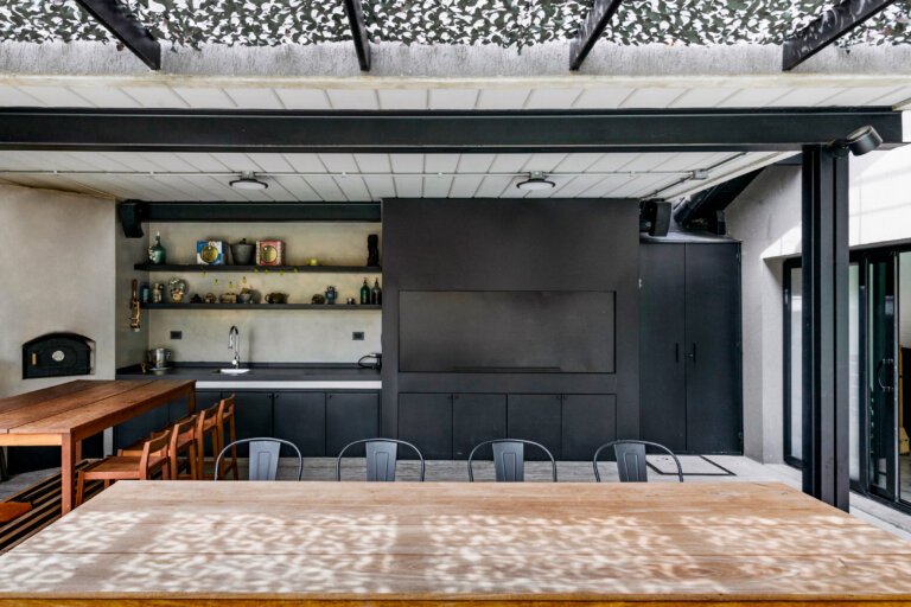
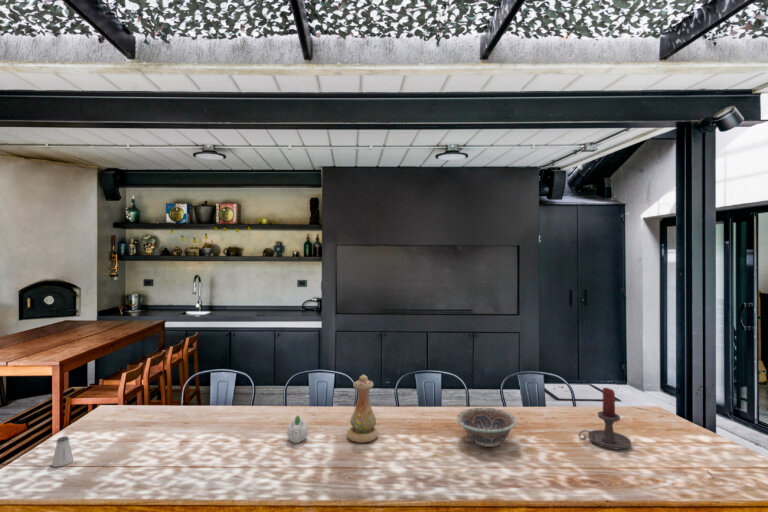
+ candle holder [578,387,632,451]
+ saltshaker [50,436,74,468]
+ decorative bowl [455,406,519,448]
+ succulent planter [286,414,309,444]
+ vase [346,373,379,444]
